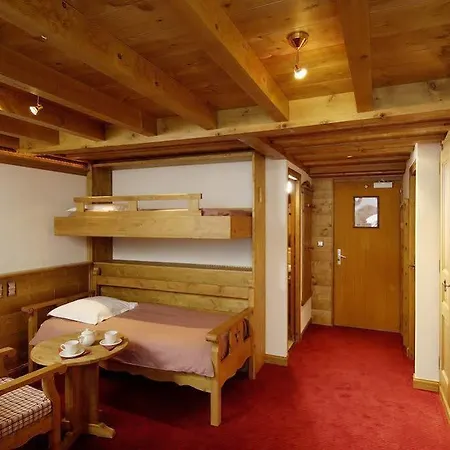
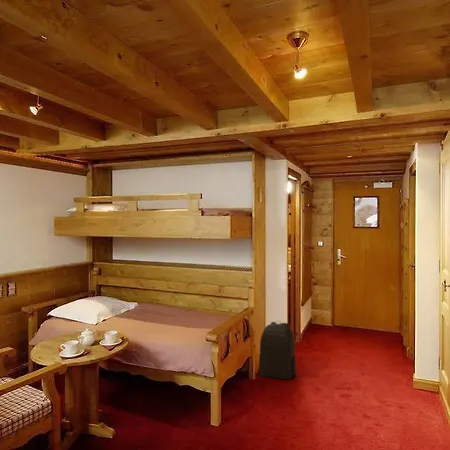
+ backpack [258,320,297,381]
